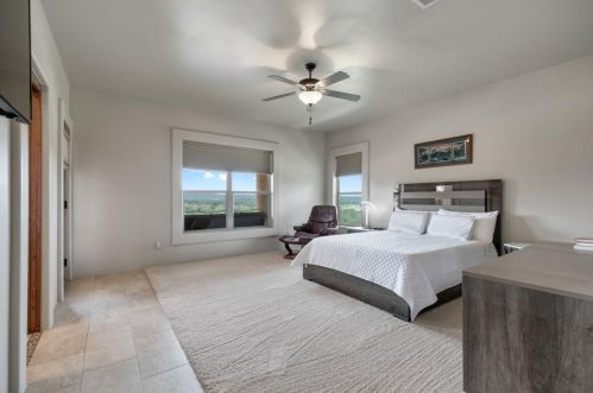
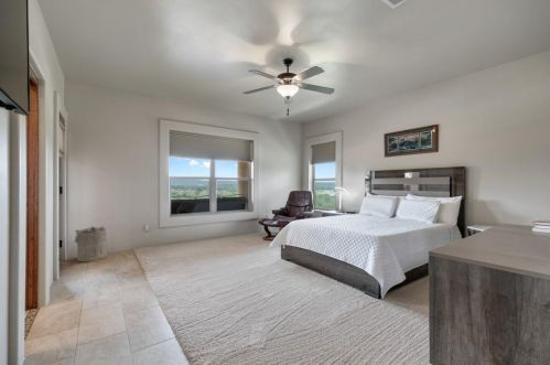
+ laundry hamper [73,225,108,262]
